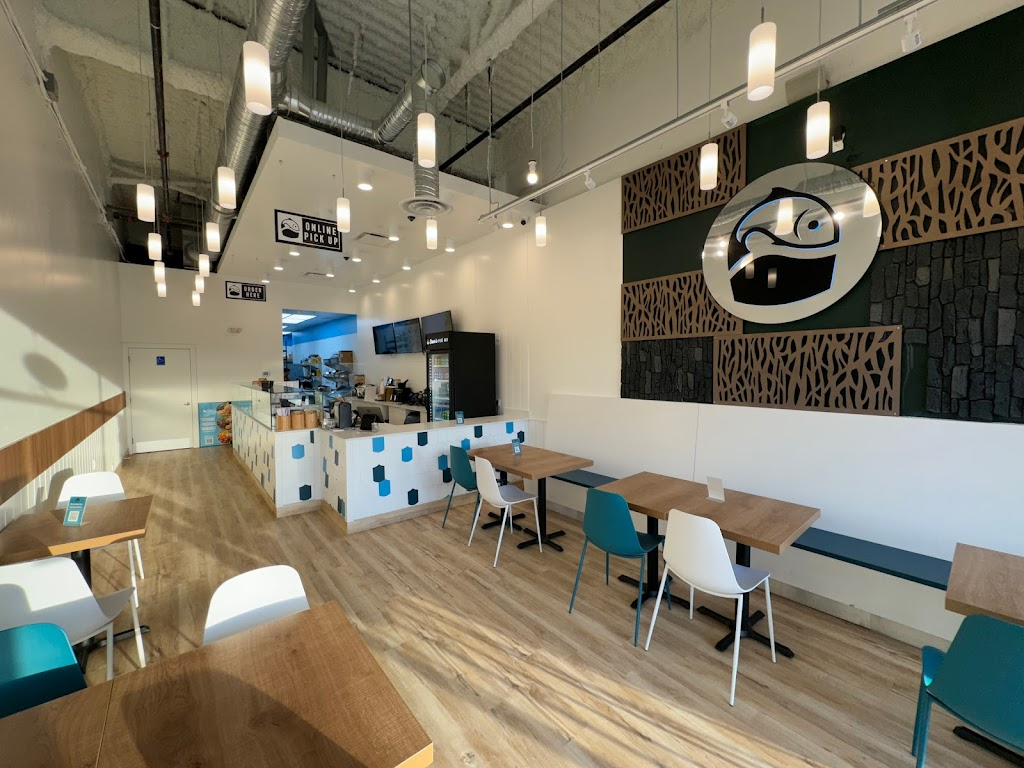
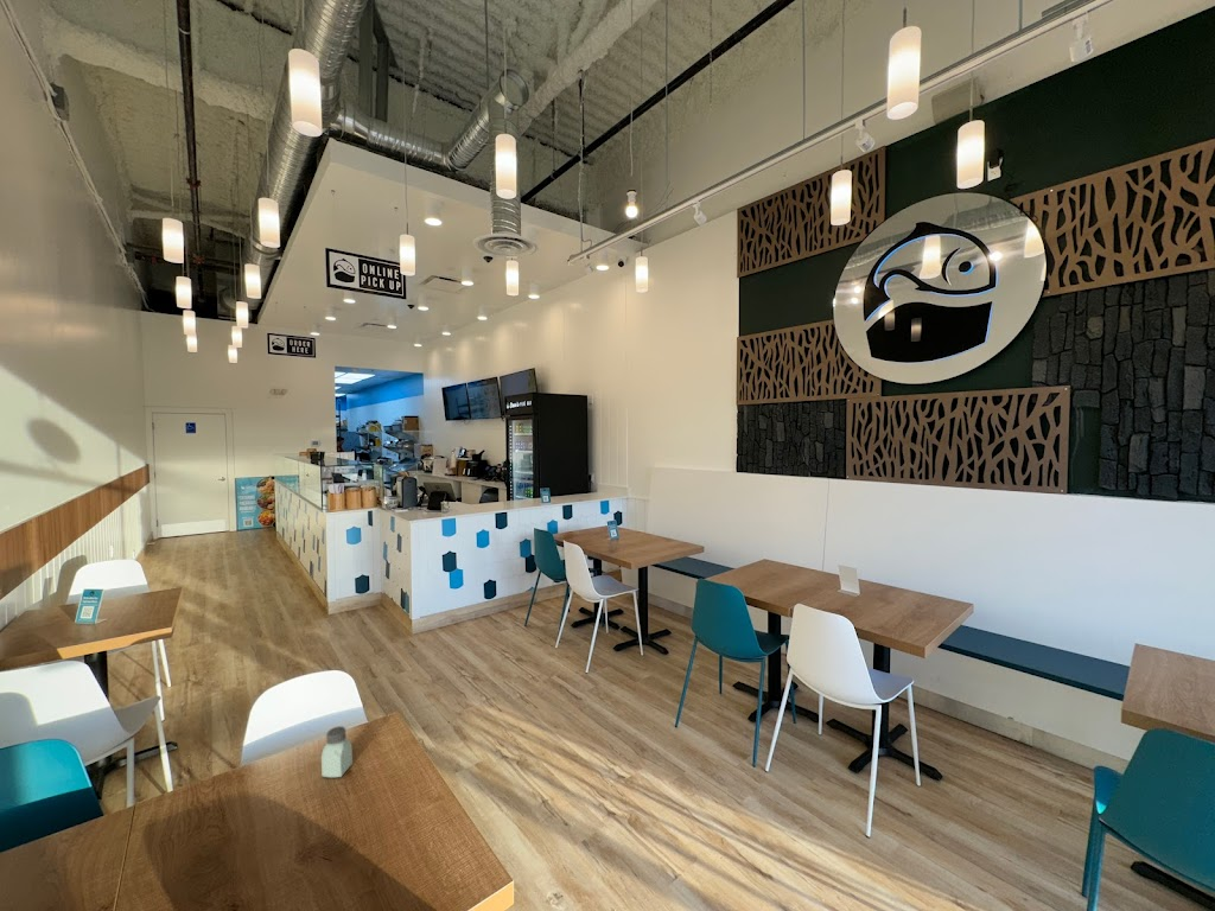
+ saltshaker [320,725,354,778]
